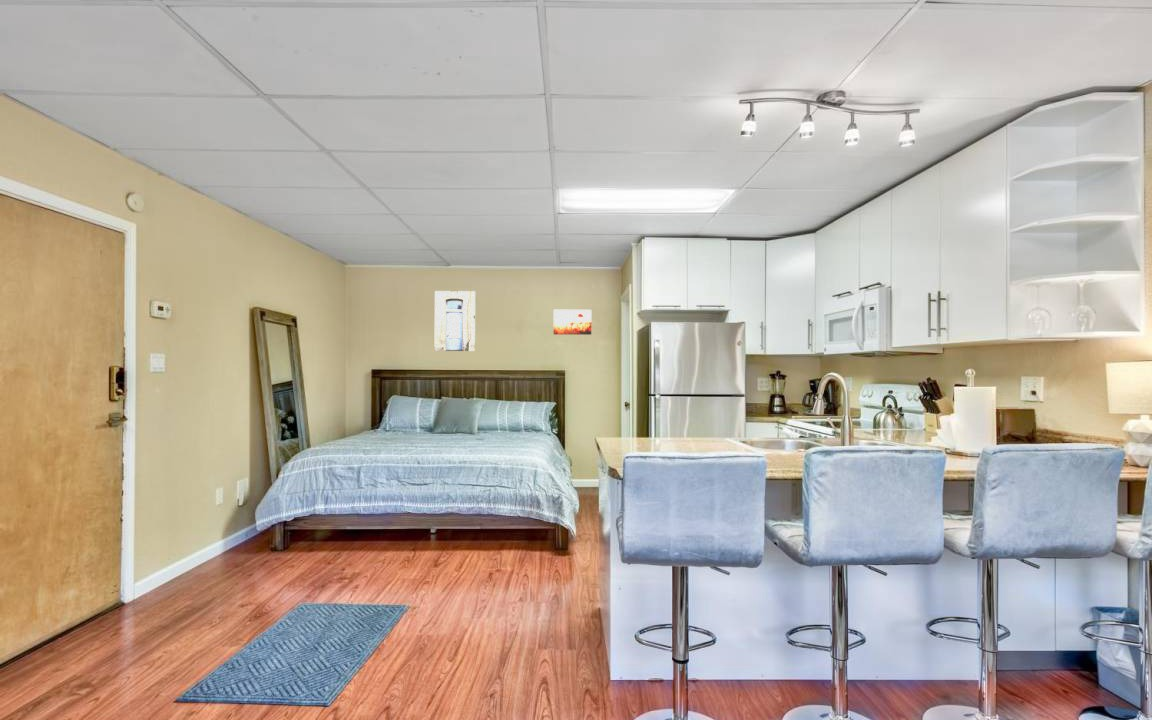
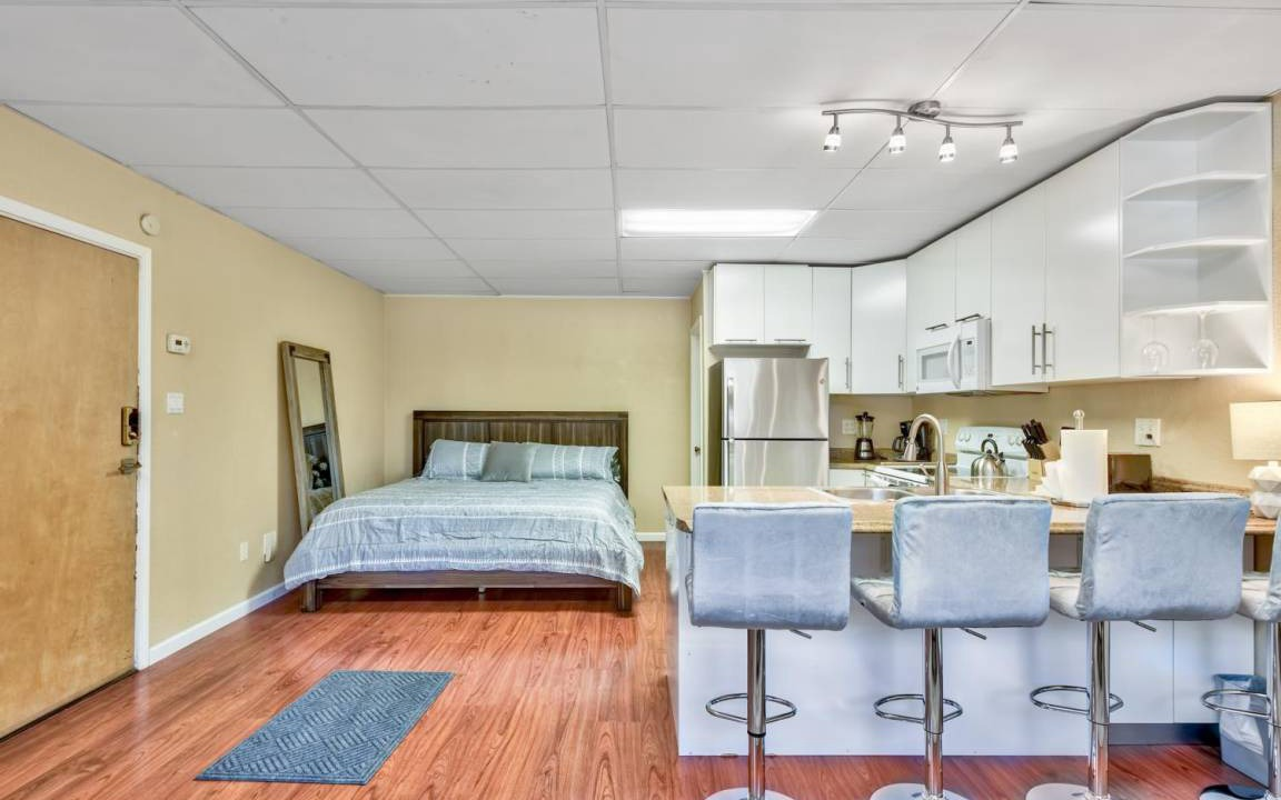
- wall art [433,290,476,352]
- wall art [553,309,592,336]
